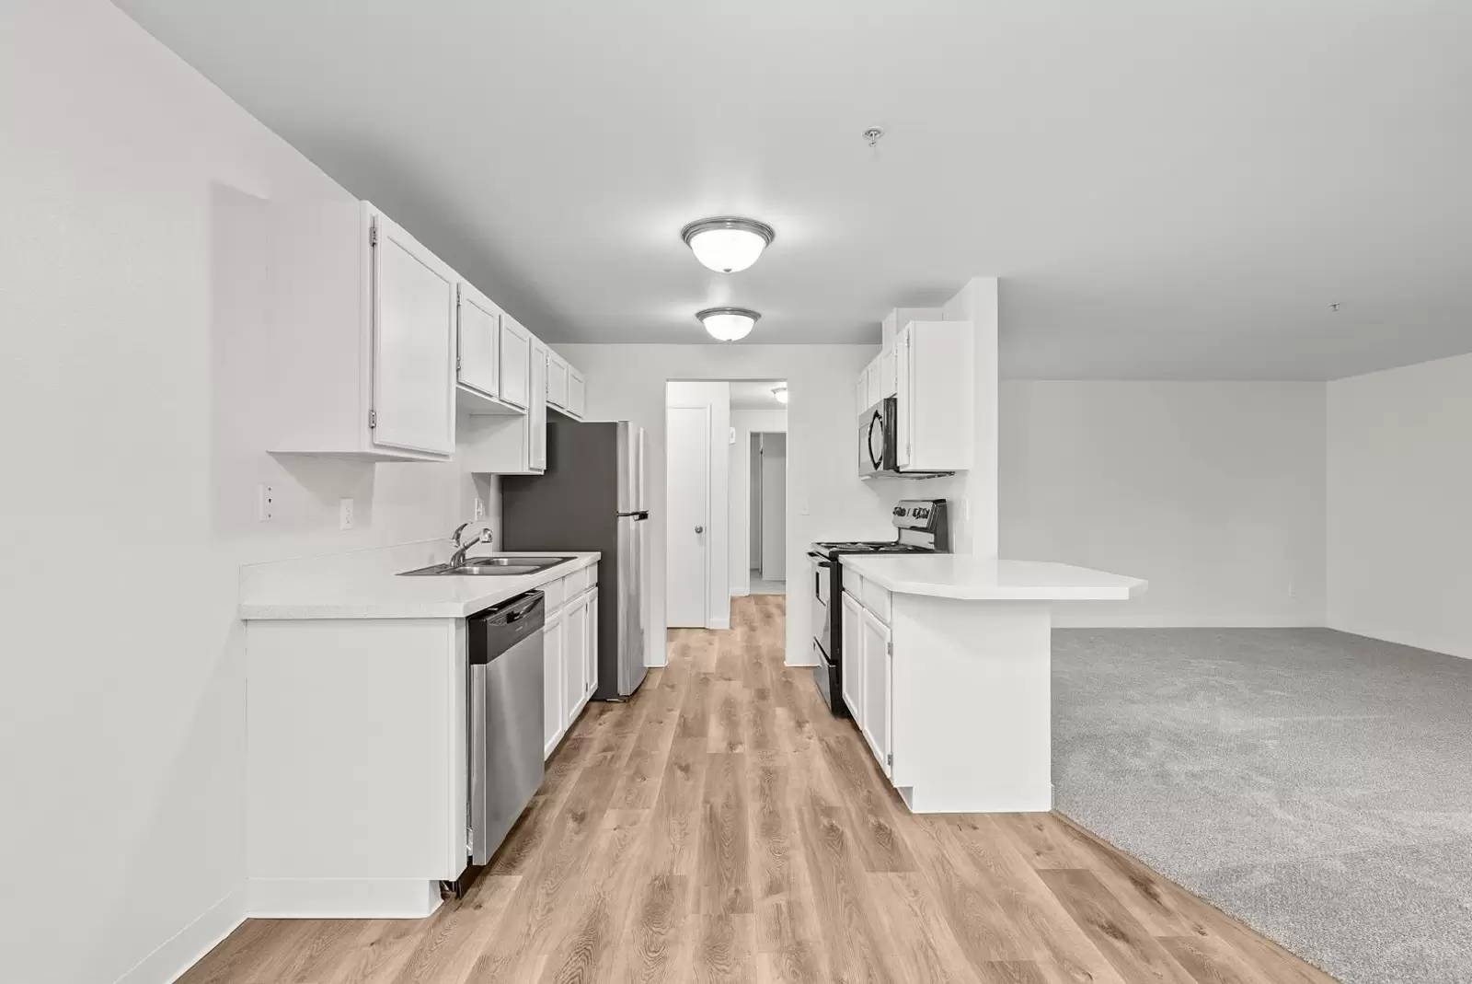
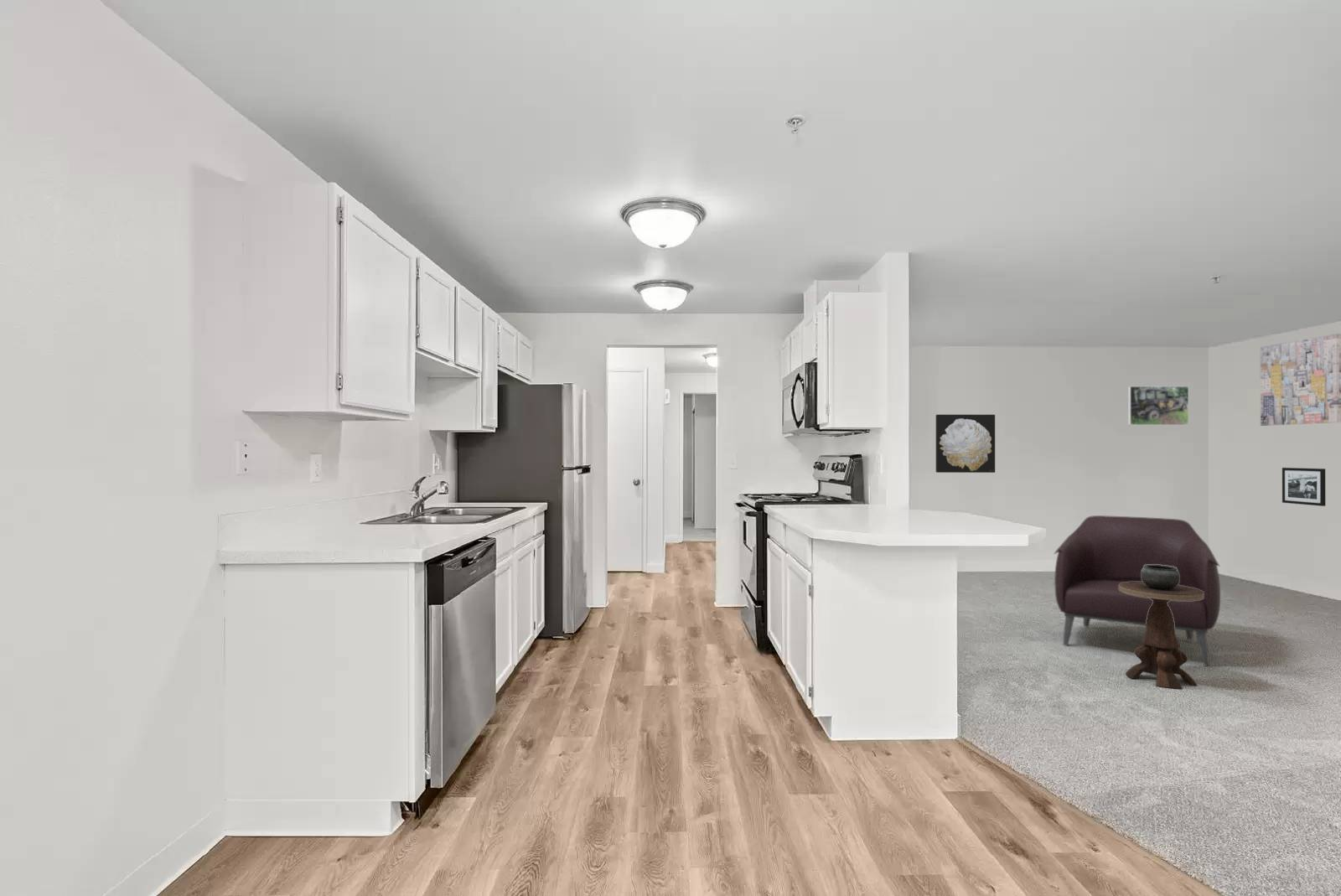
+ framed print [1127,386,1189,426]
+ side table [1119,565,1204,690]
+ armchair [1054,515,1221,667]
+ picture frame [1281,467,1326,507]
+ wall art [935,414,996,474]
+ wall art [1260,333,1341,427]
